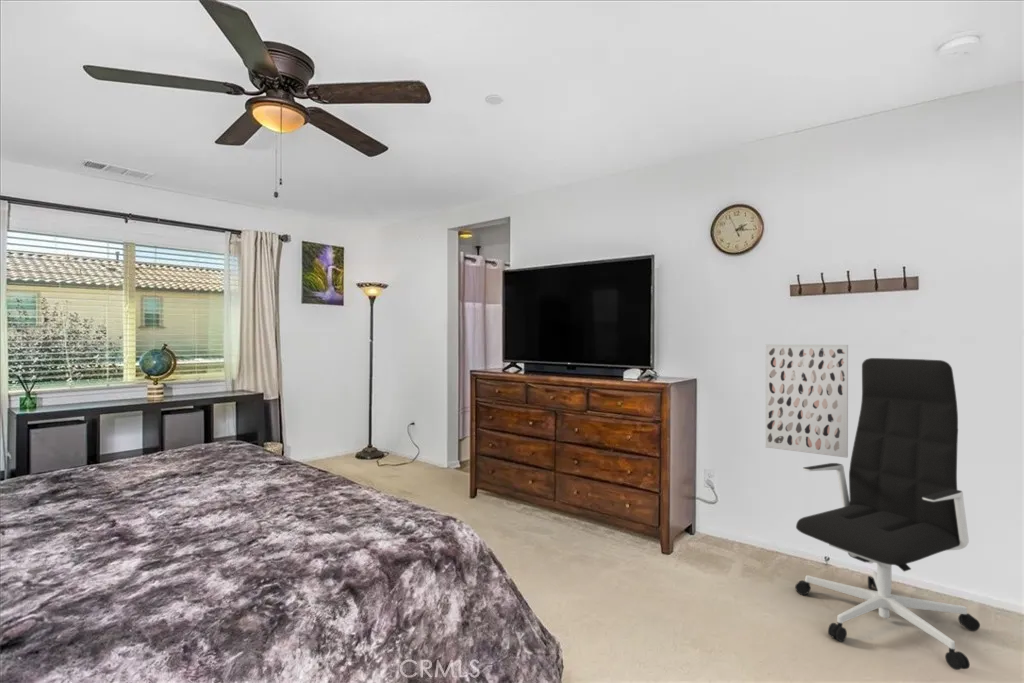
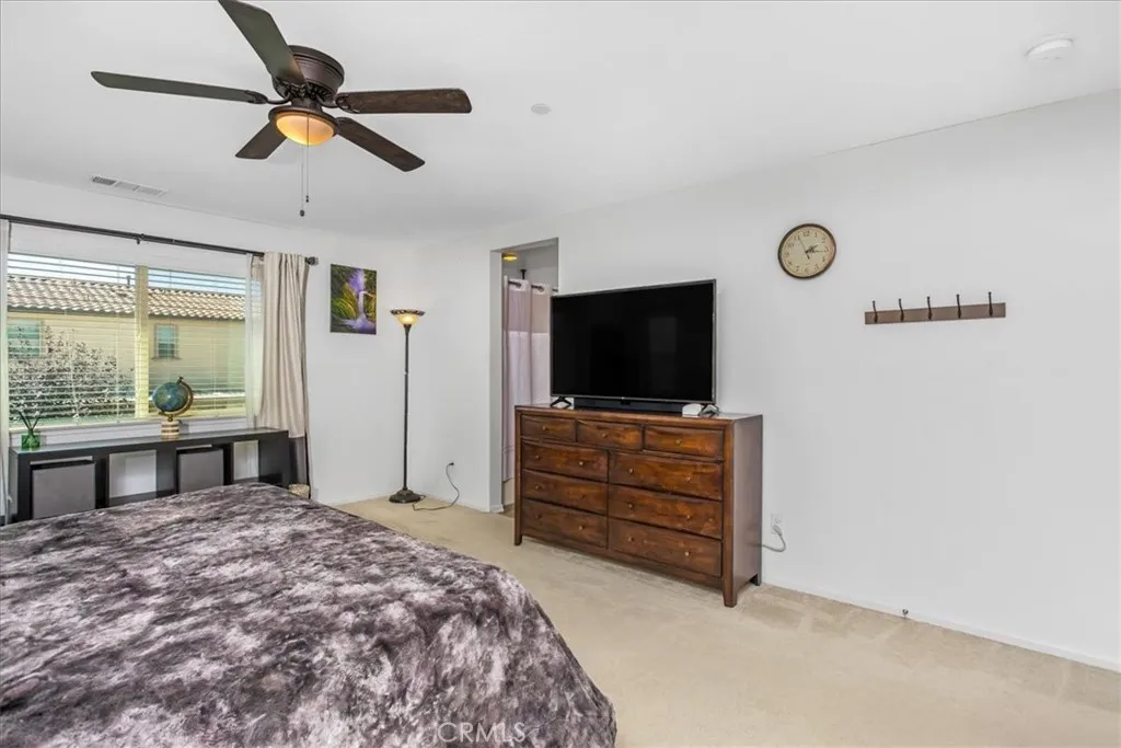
- office chair [794,357,981,671]
- wall art [765,343,849,459]
